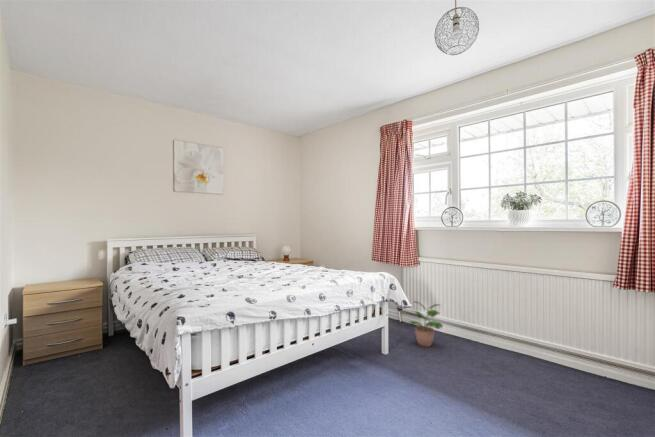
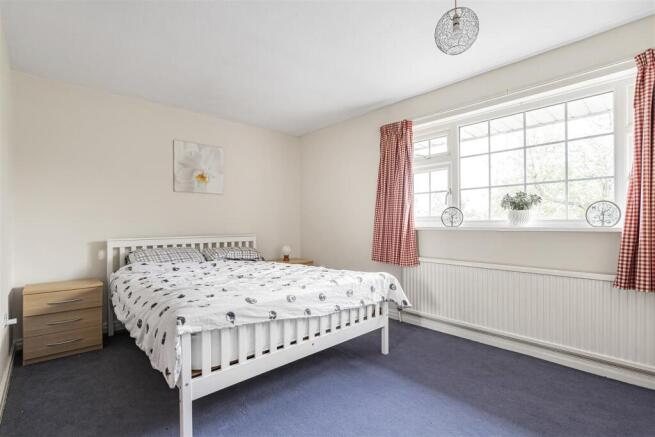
- potted plant [408,300,444,348]
